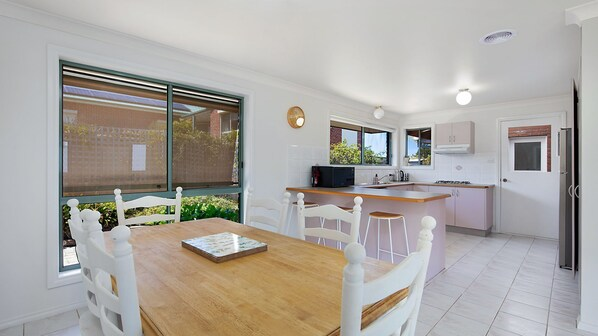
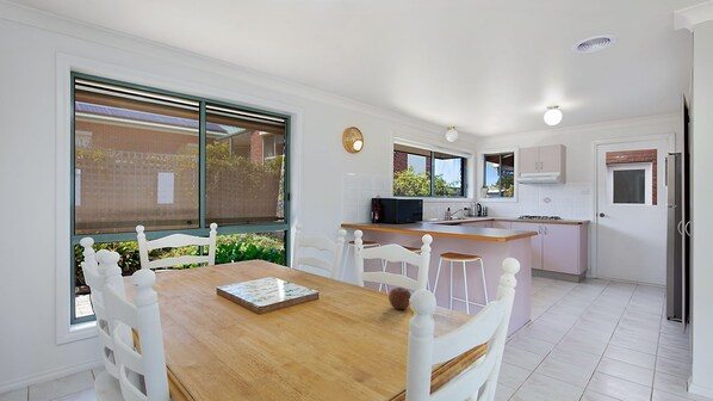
+ apple [388,286,413,310]
